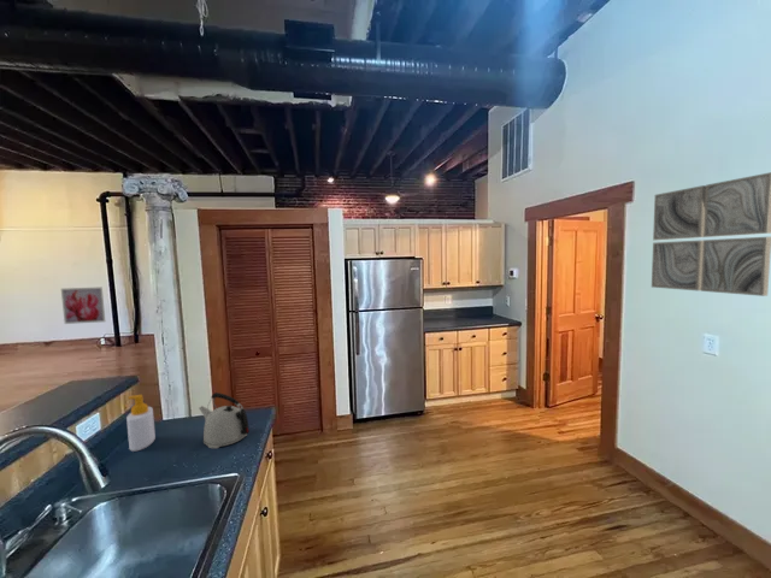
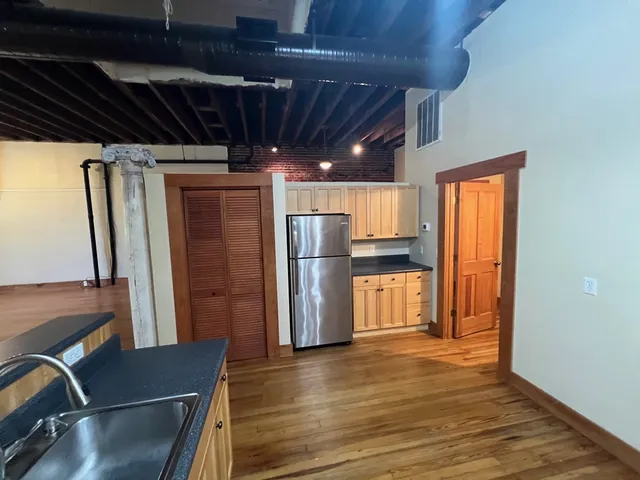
- wall art [60,287,106,325]
- soap bottle [125,394,157,453]
- kettle [198,391,251,449]
- wall art [651,171,771,297]
